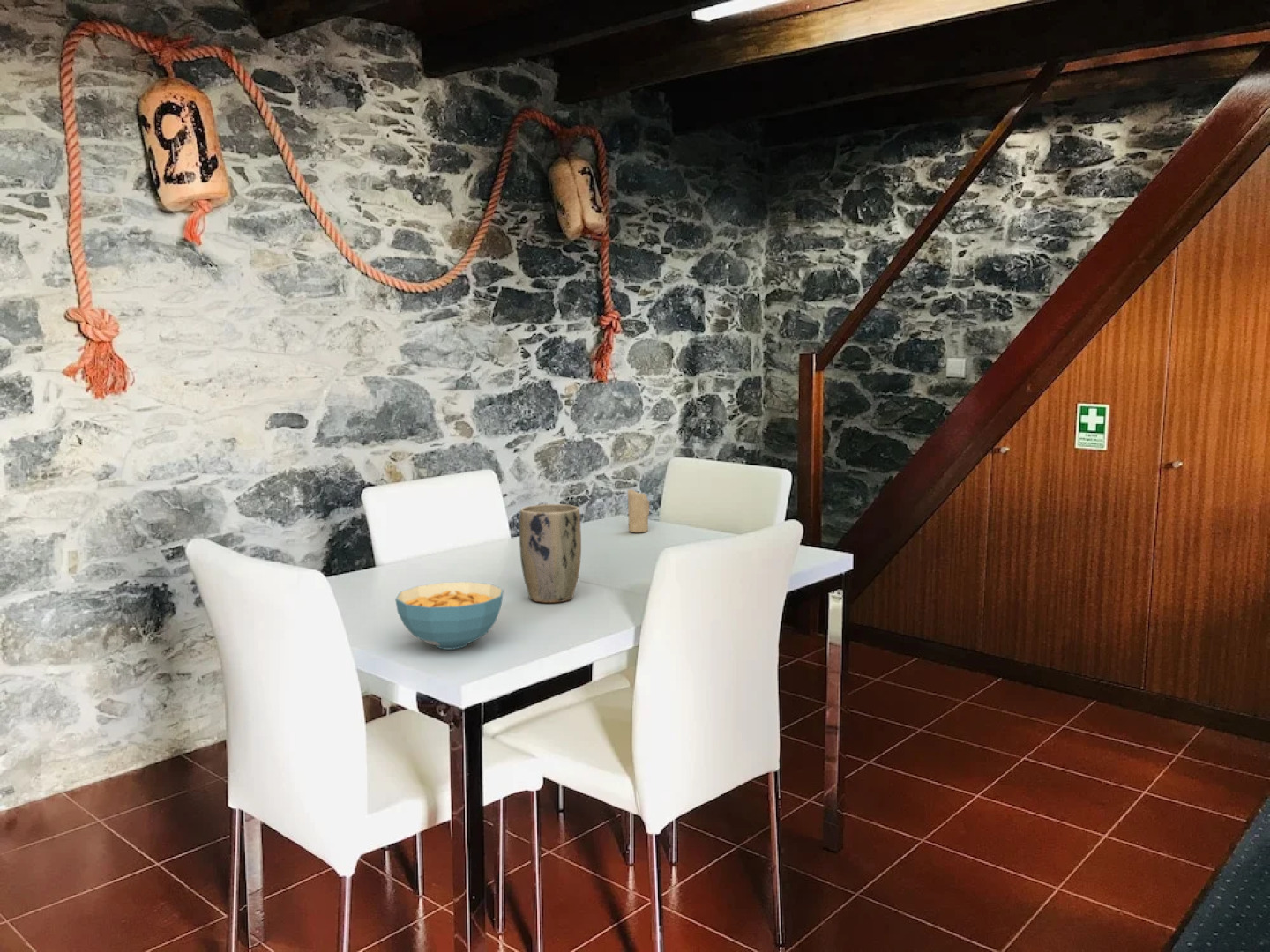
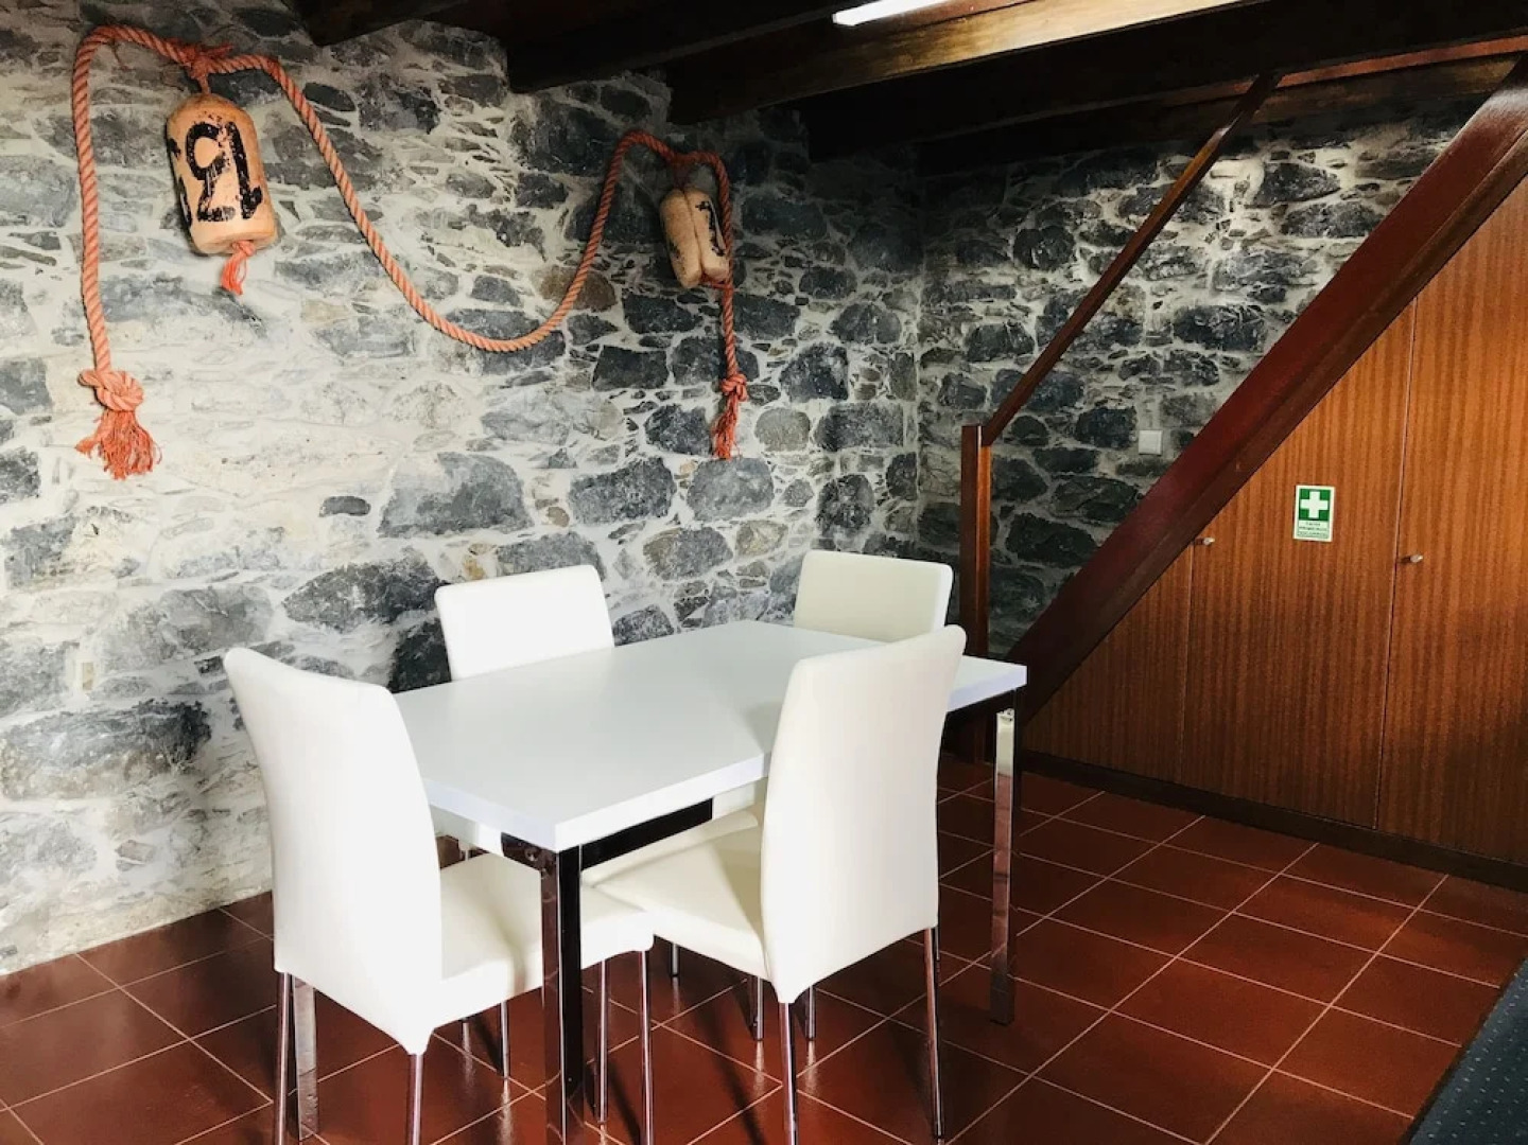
- plant pot [519,503,582,604]
- candle [627,488,651,533]
- cereal bowl [394,581,504,651]
